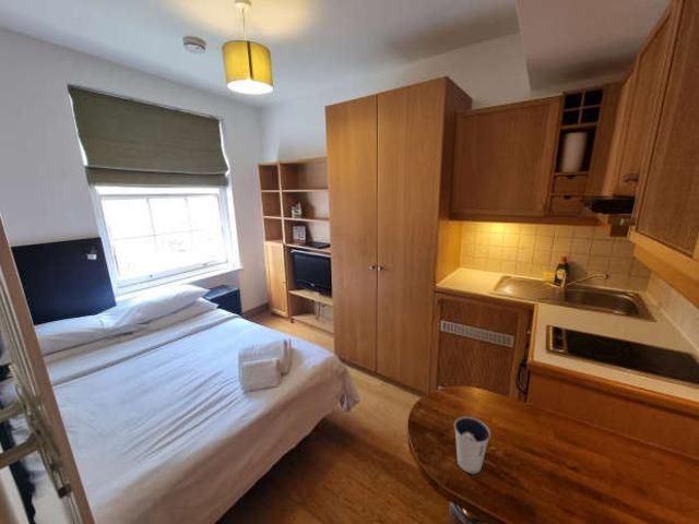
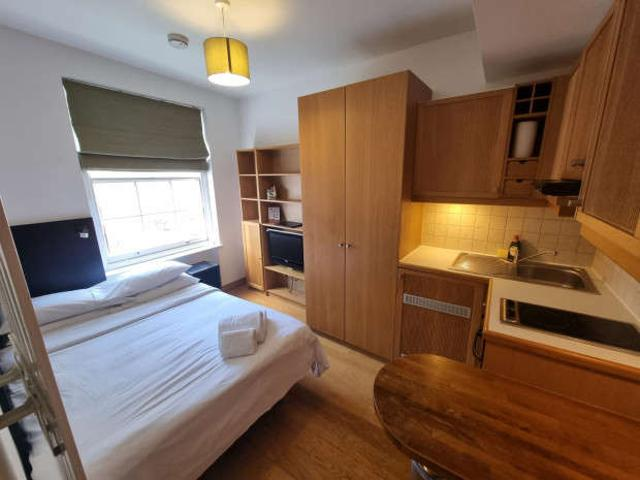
- dixie cup [453,416,491,475]
